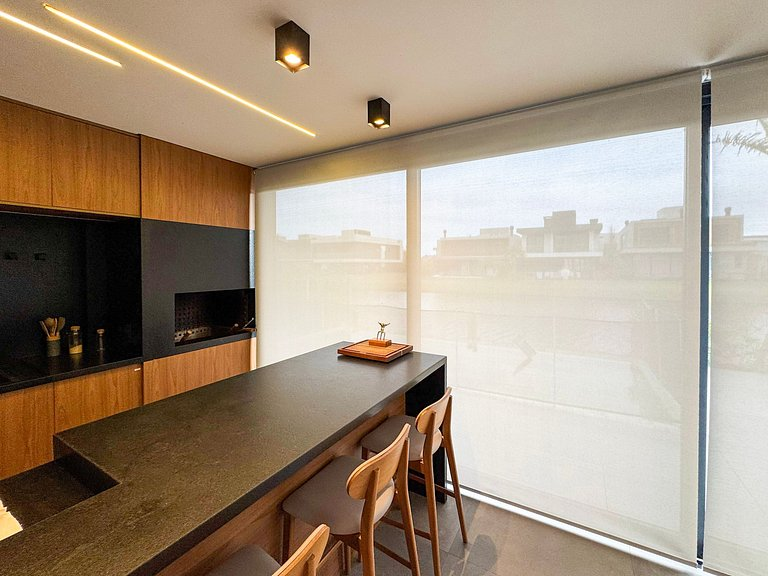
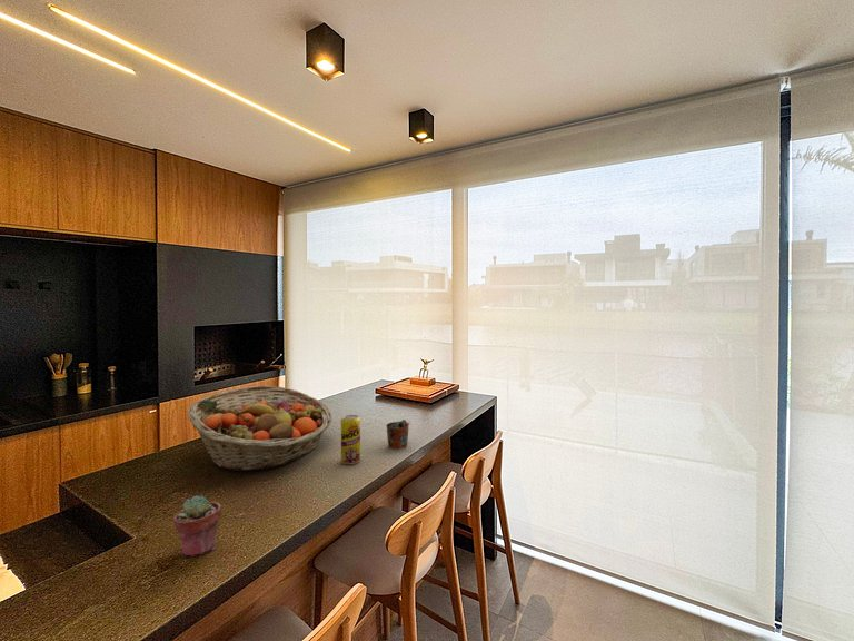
+ potted succulent [172,495,222,558]
+ beverage can [340,414,361,465]
+ mug [385,418,410,451]
+ fruit basket [187,384,332,472]
